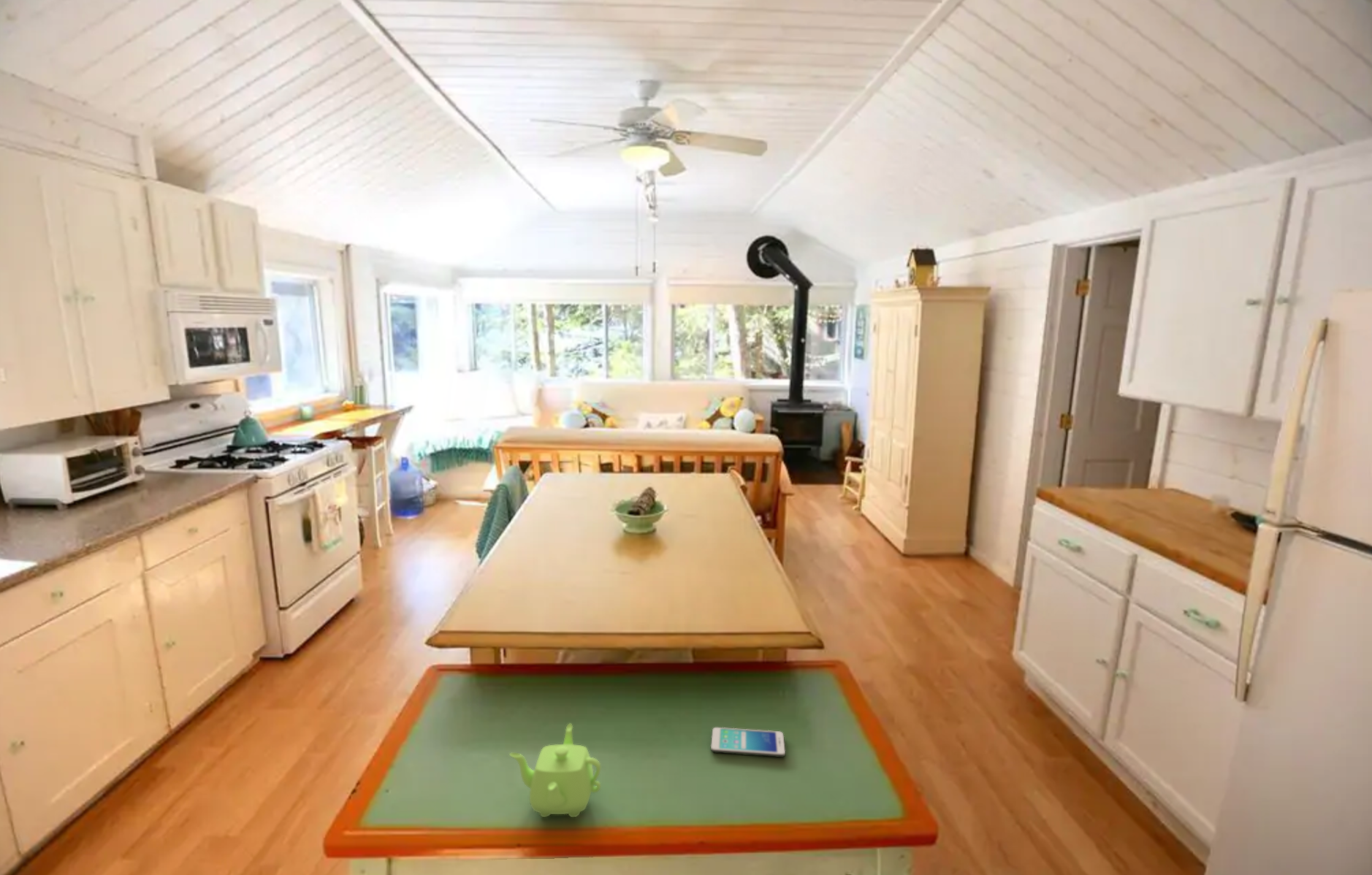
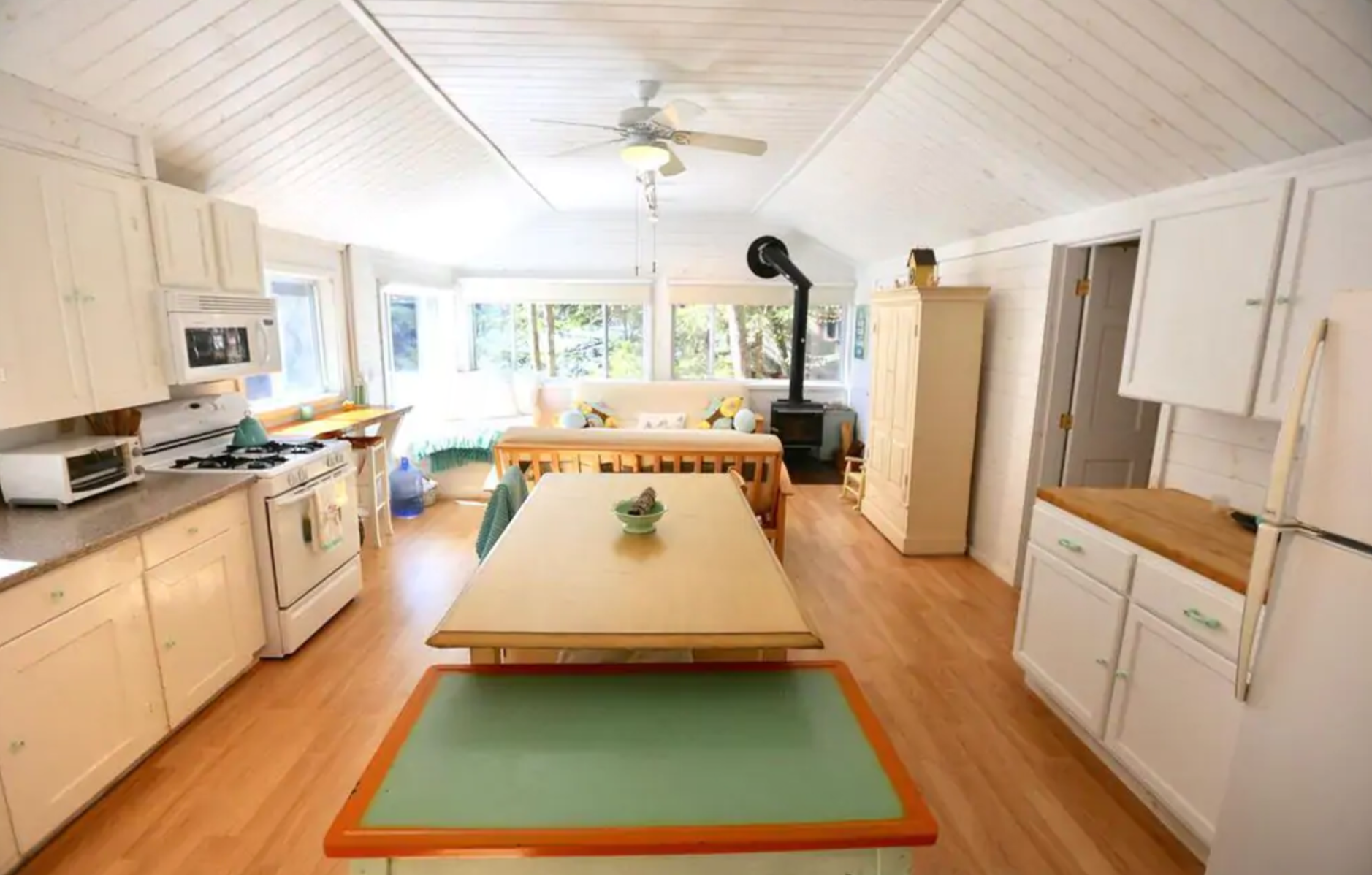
- smartphone [710,727,786,758]
- teapot [508,723,601,818]
